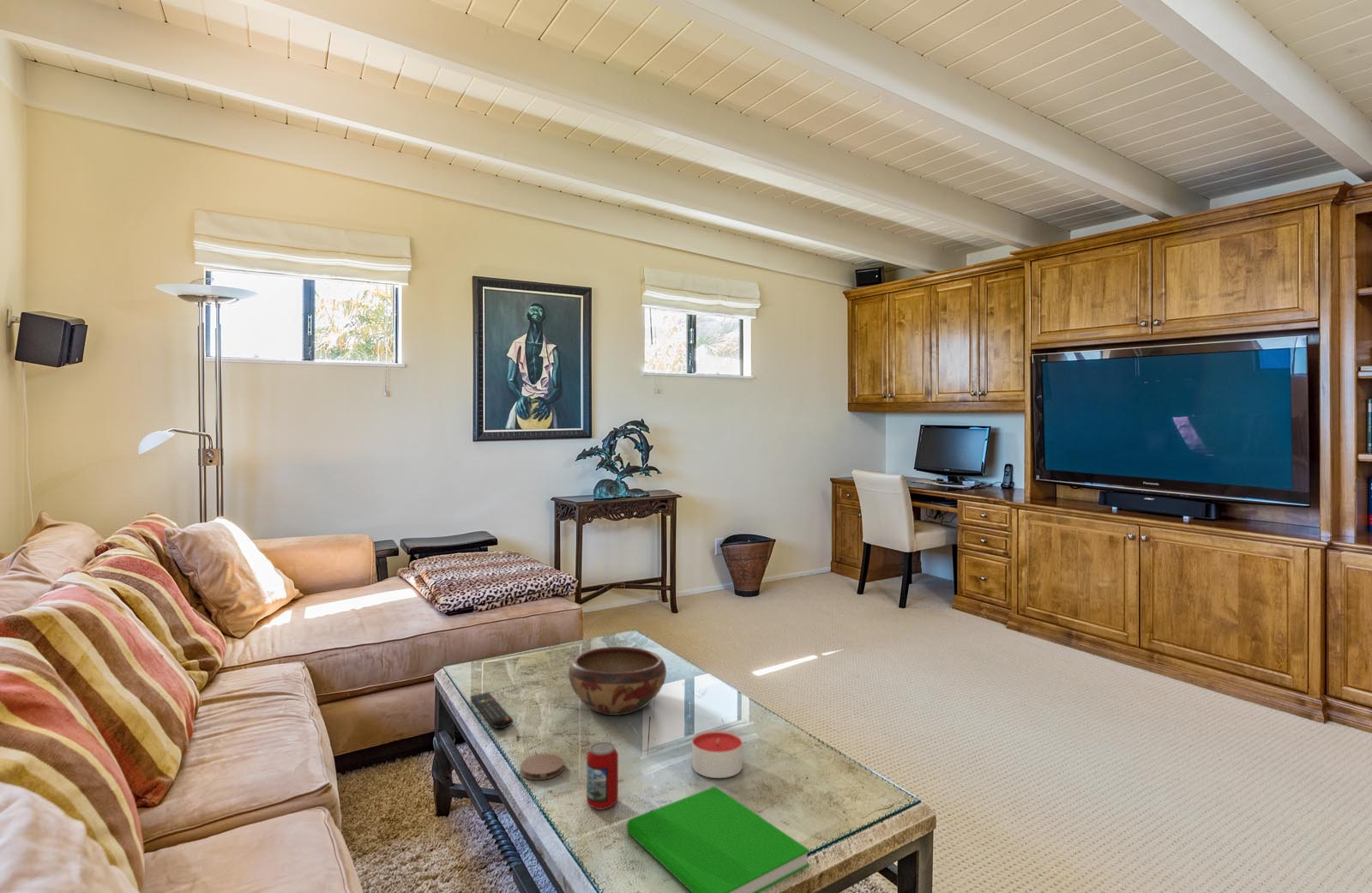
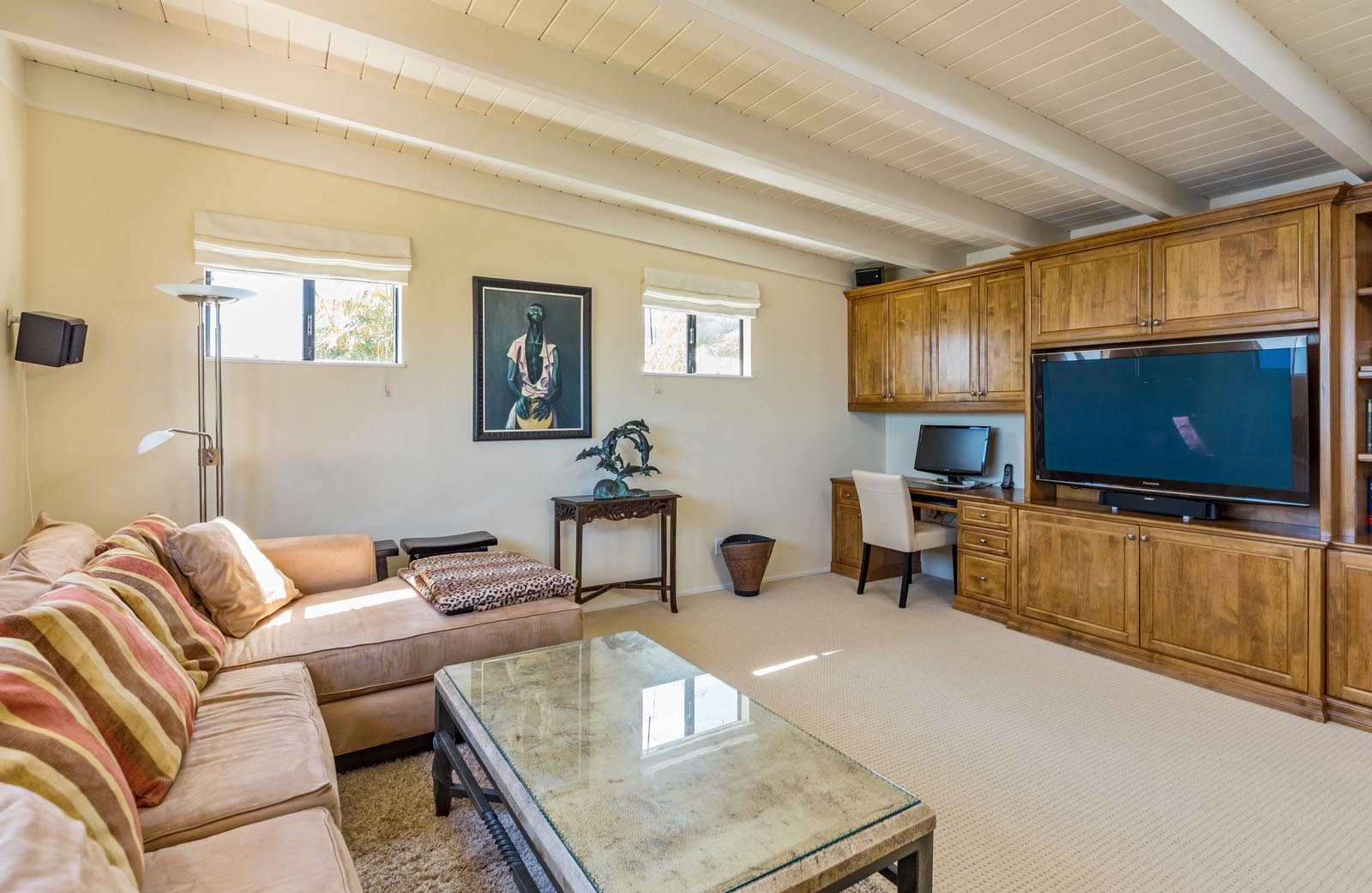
- beverage can [586,741,619,811]
- candle [691,729,743,779]
- decorative bowl [568,646,667,716]
- remote control [470,691,514,729]
- book [626,786,810,893]
- coaster [520,753,565,781]
